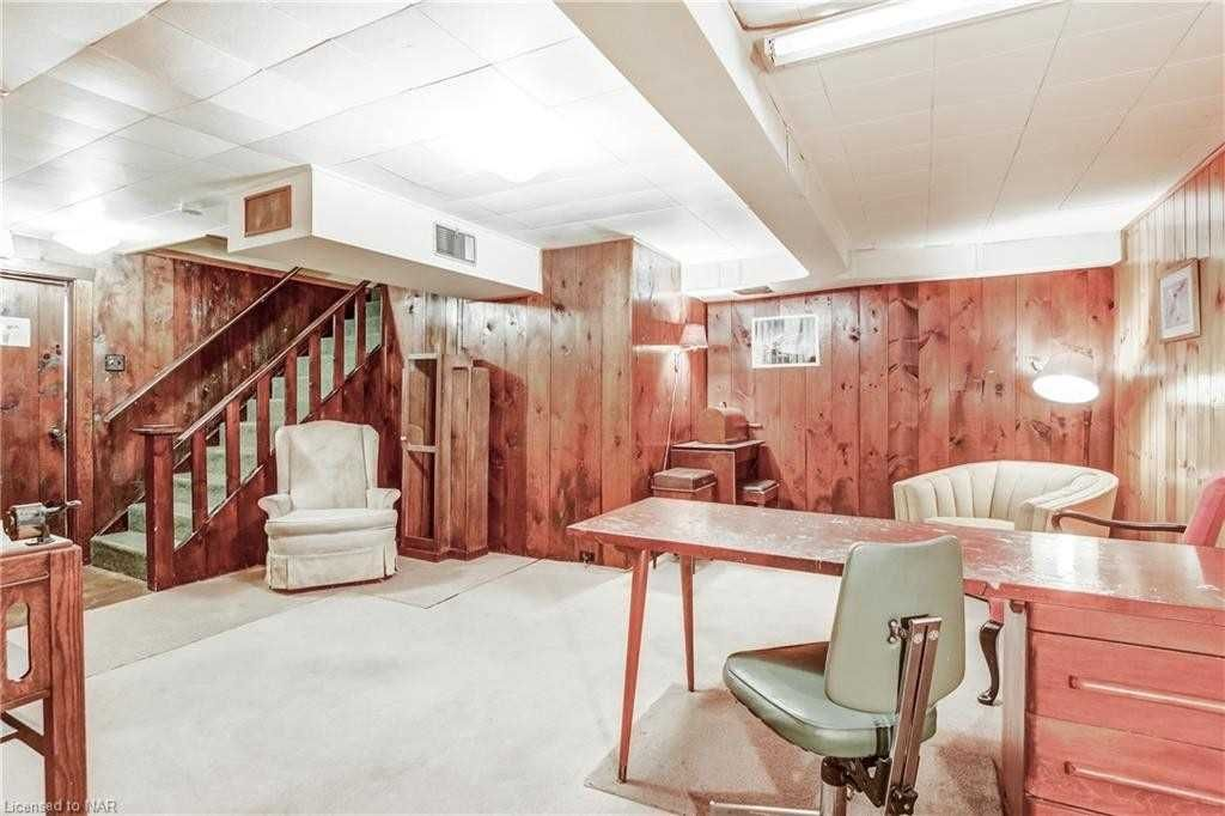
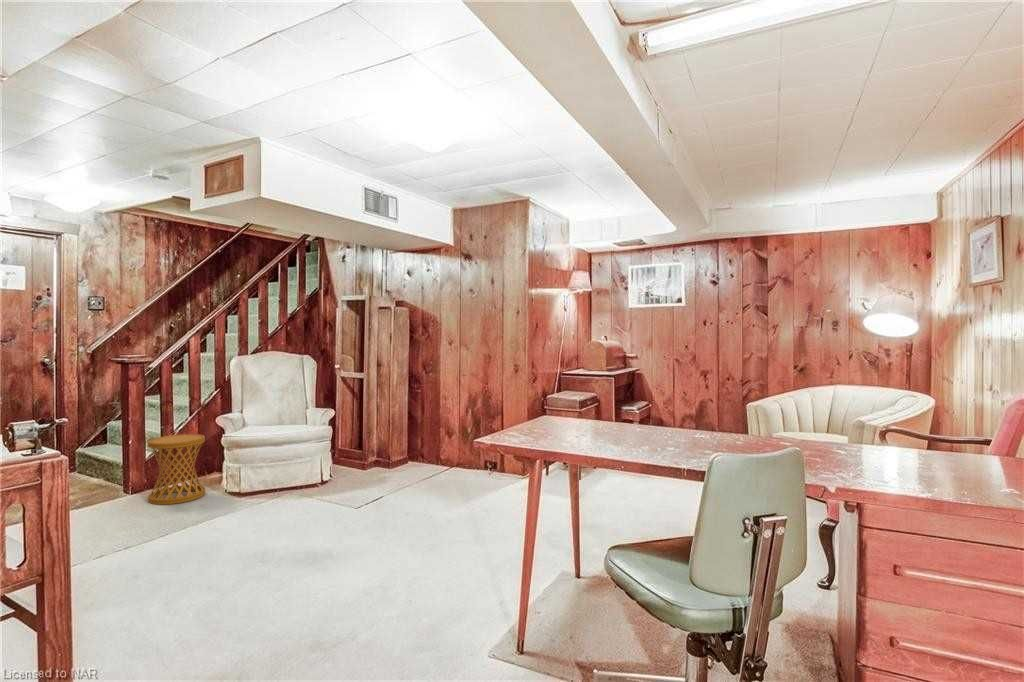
+ side table [147,433,206,506]
